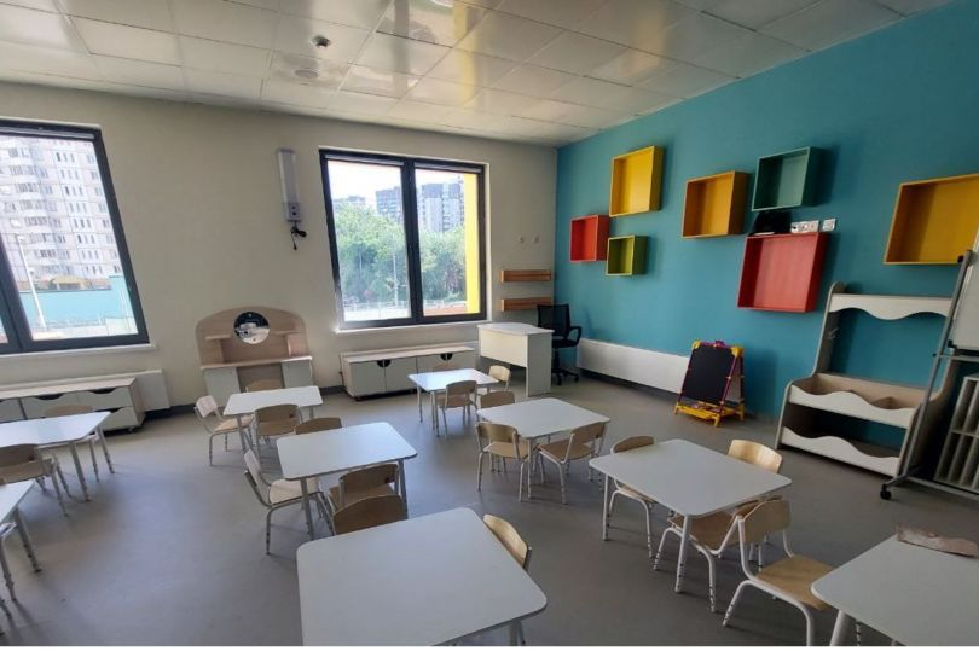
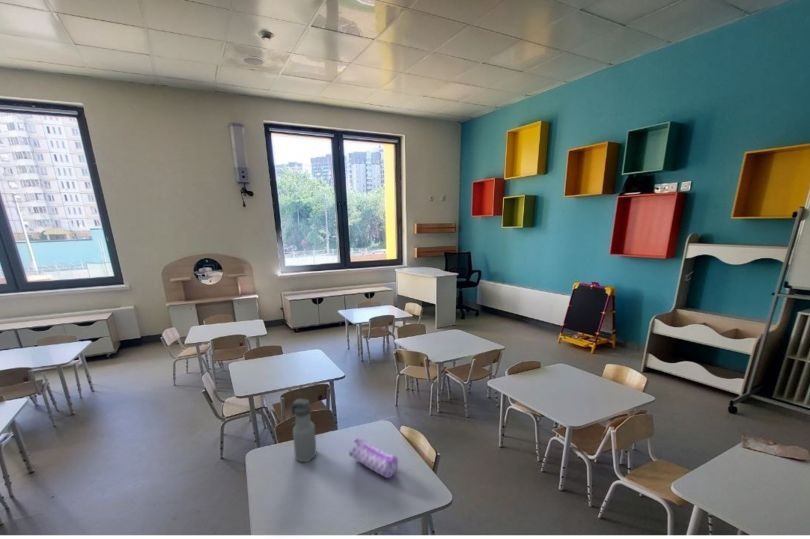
+ pencil case [348,437,399,479]
+ water bottle [289,398,317,463]
